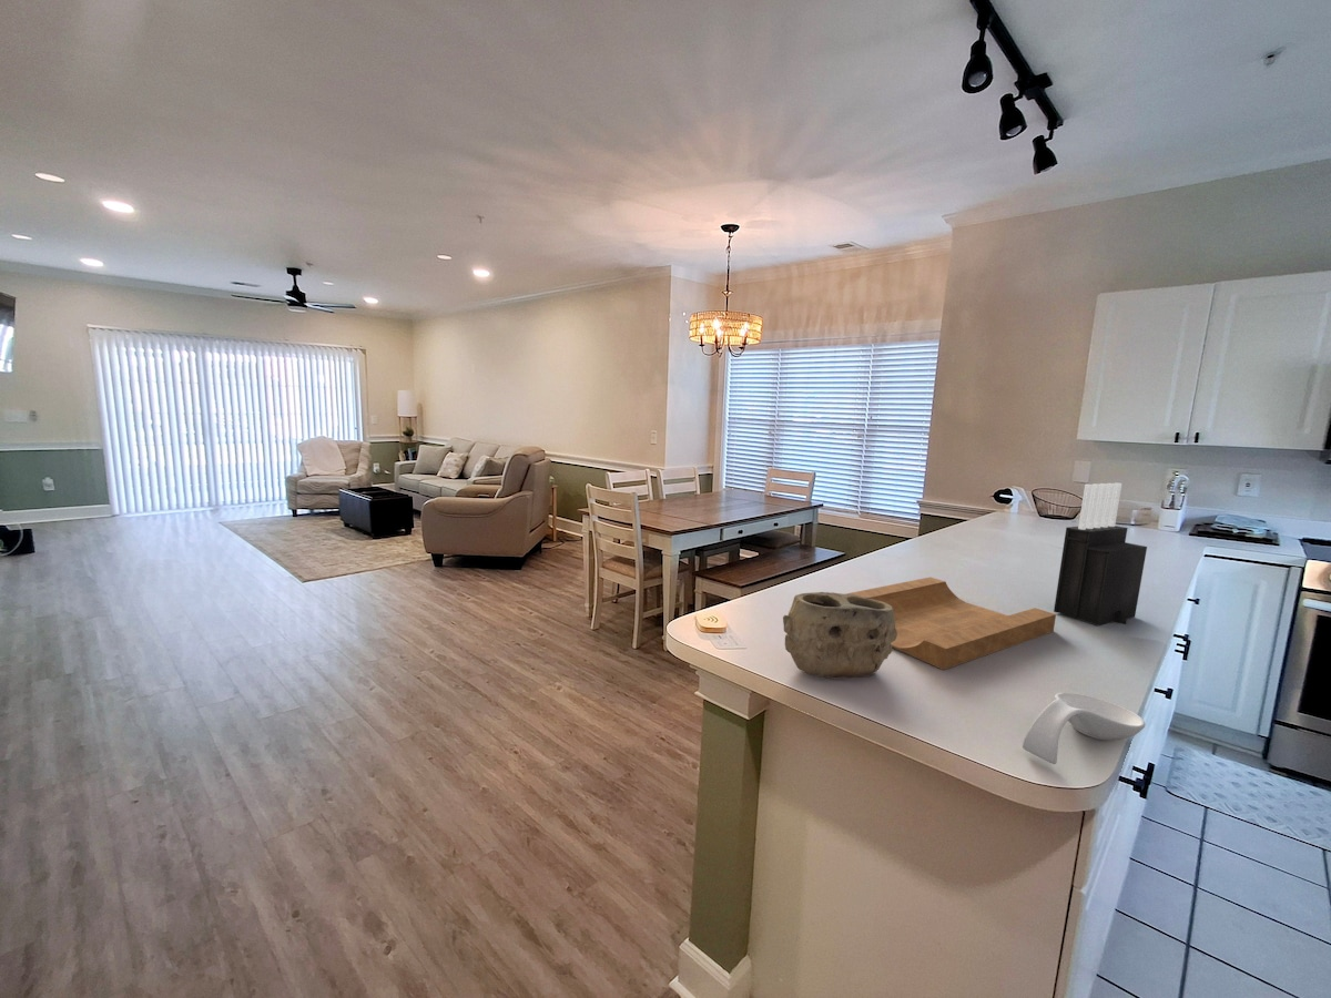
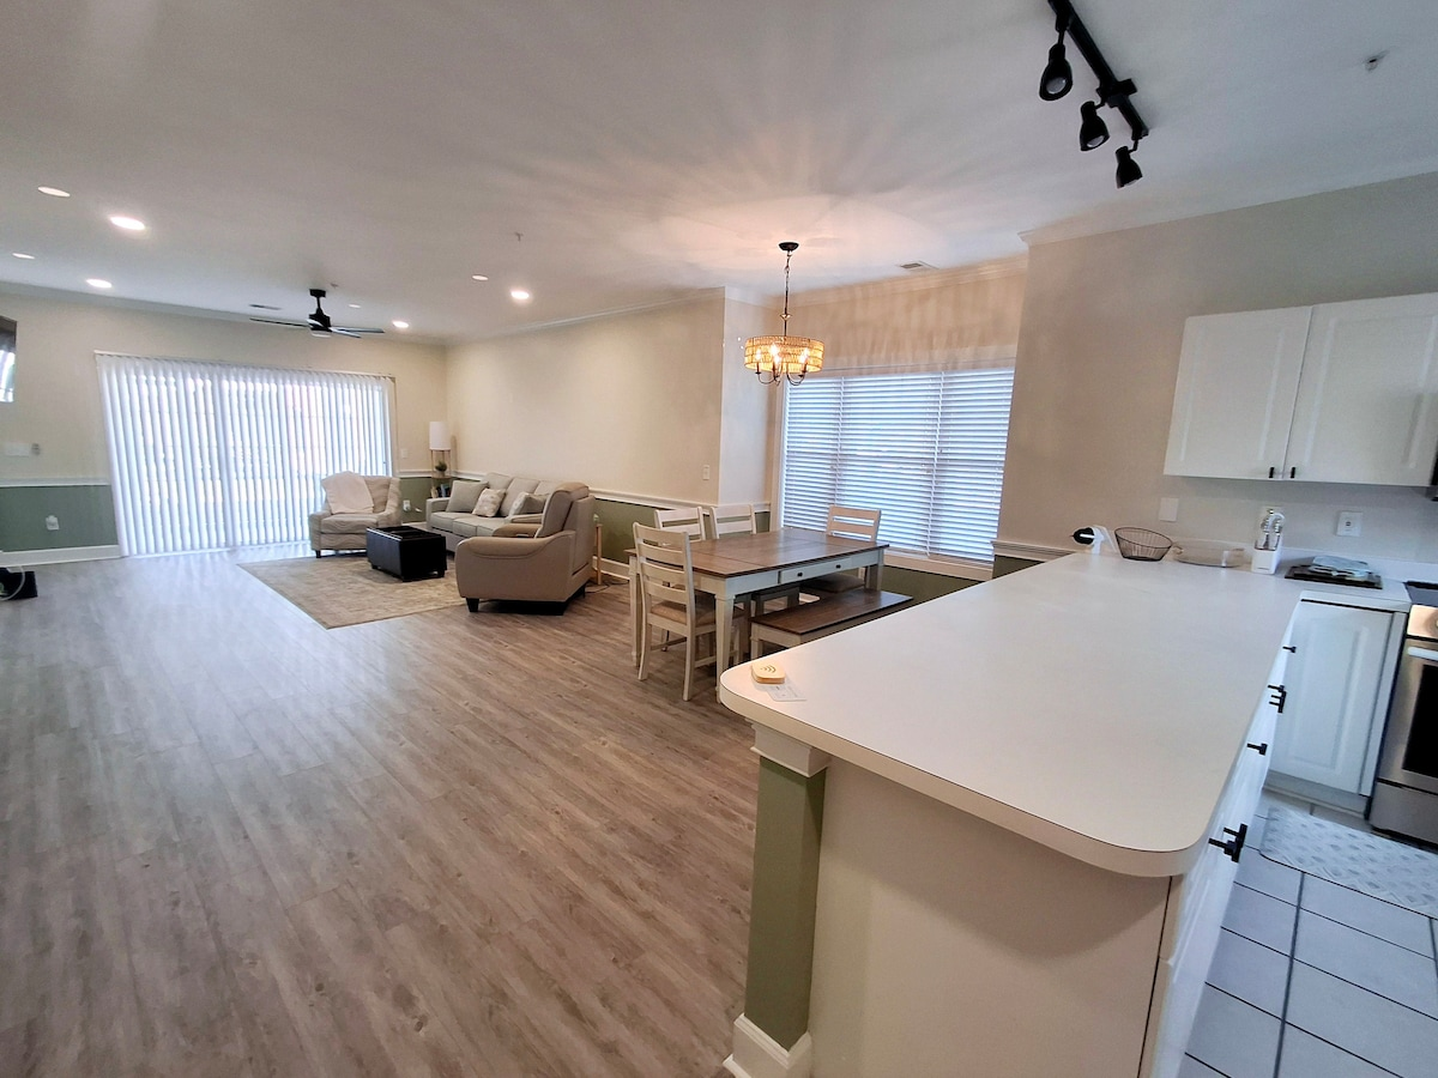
- cutting board [845,577,1057,671]
- bowl [782,591,897,679]
- spoon rest [1022,692,1146,765]
- knife block [1053,482,1148,627]
